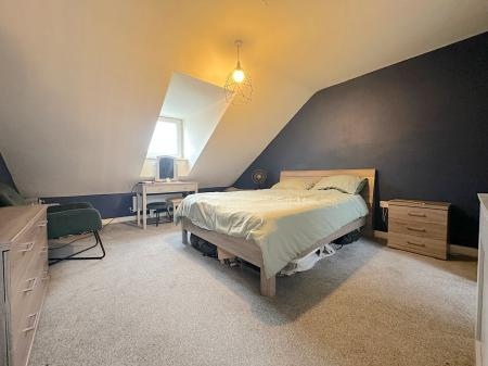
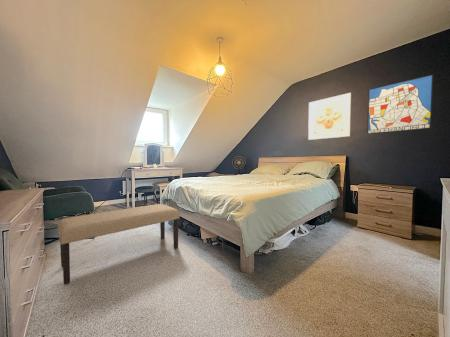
+ bench [57,203,181,286]
+ wall art [366,73,434,135]
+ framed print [307,92,352,141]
